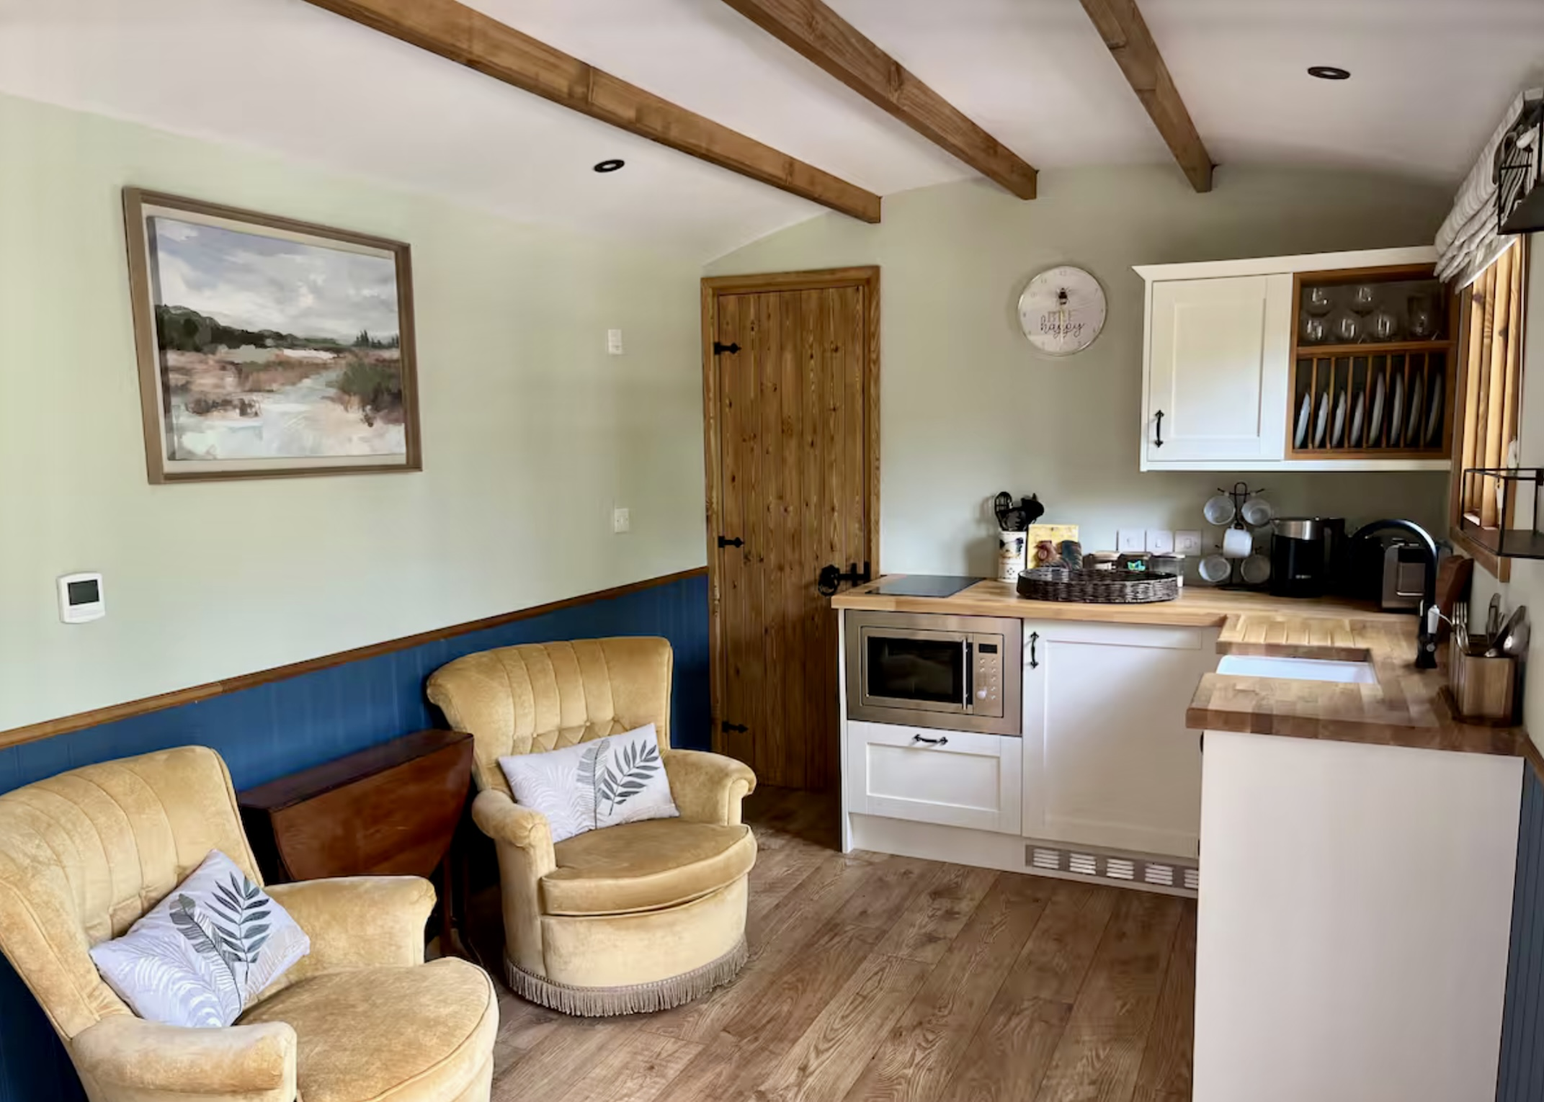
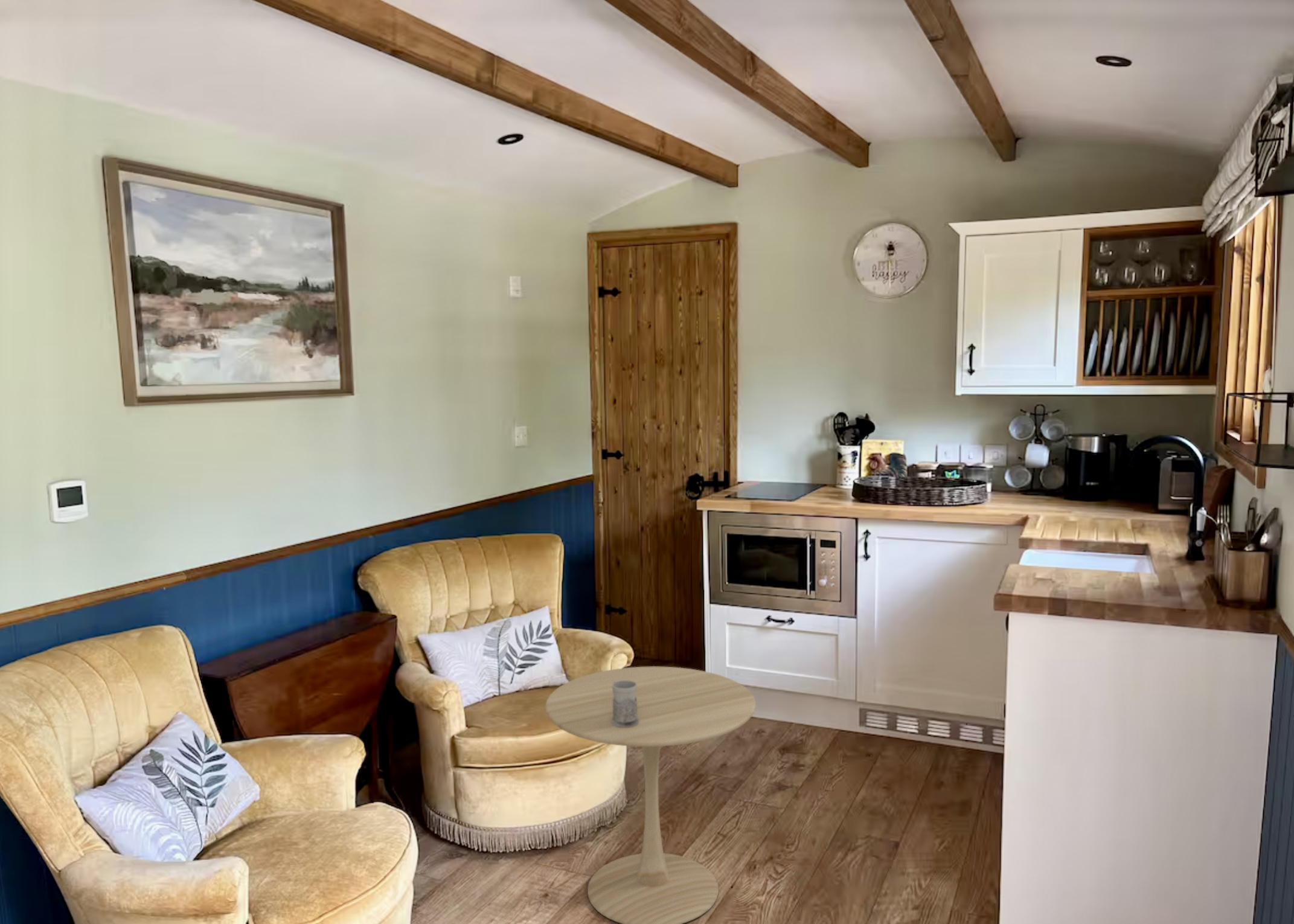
+ mug [612,680,639,728]
+ side table [545,666,756,924]
